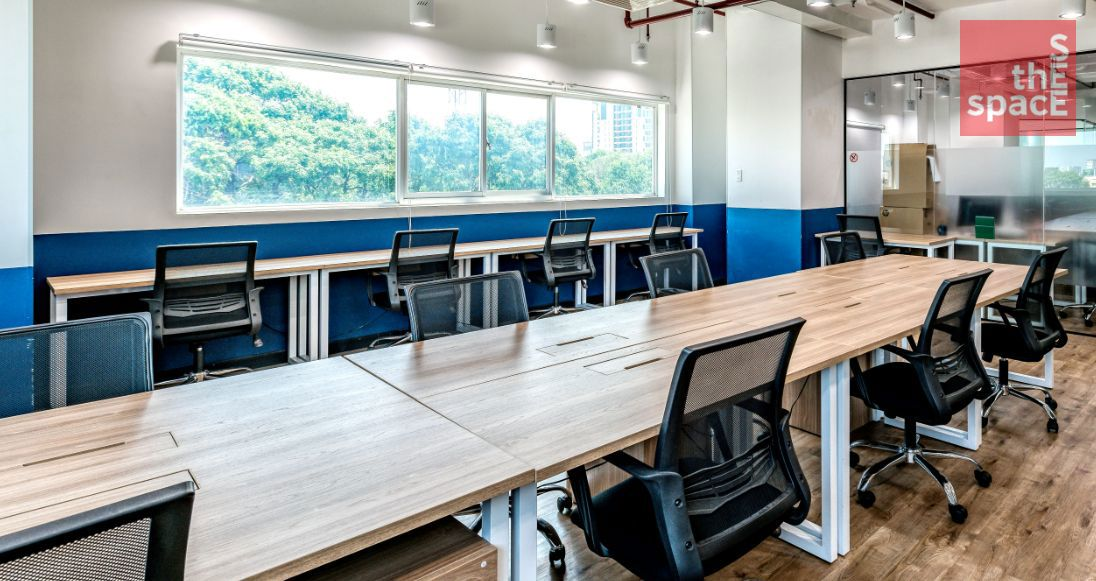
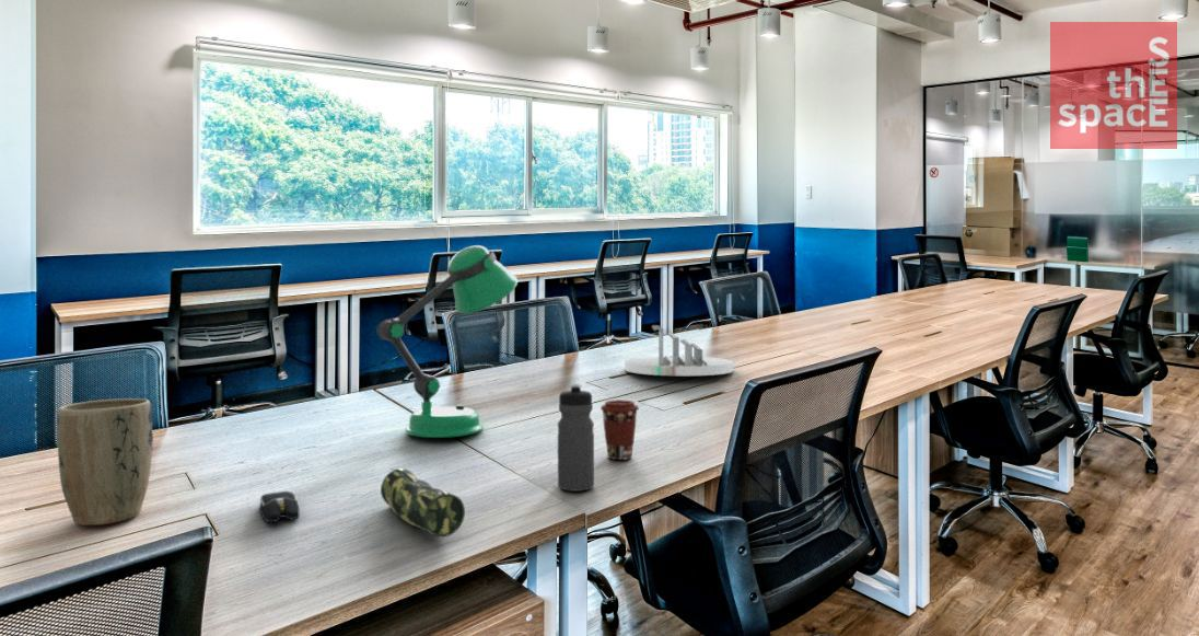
+ computer mouse [258,490,301,523]
+ coffee cup [600,398,640,461]
+ plant pot [56,397,154,527]
+ water bottle [557,383,595,493]
+ desk organizer [624,324,735,377]
+ desk lamp [375,244,519,439]
+ pencil case [380,467,466,539]
